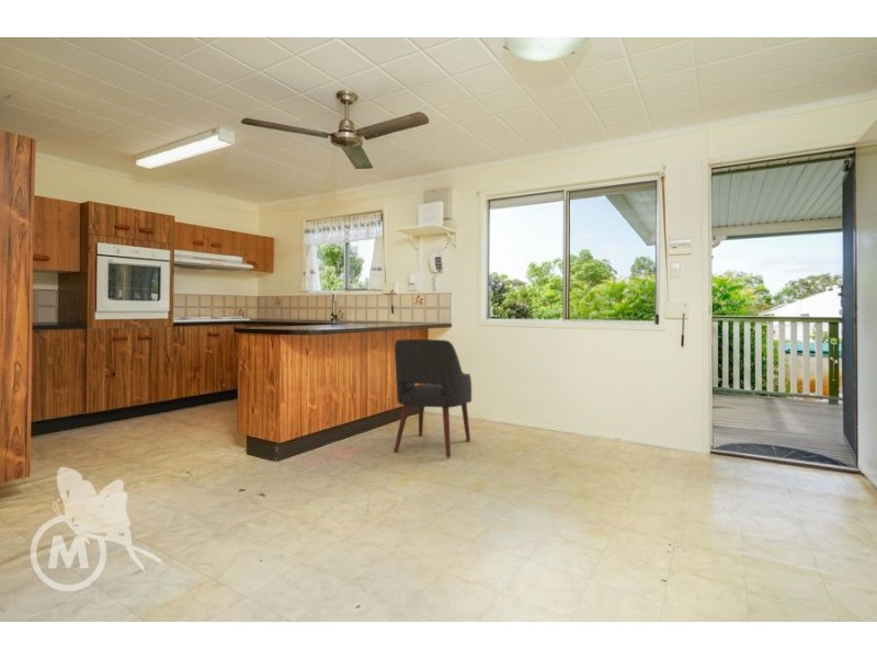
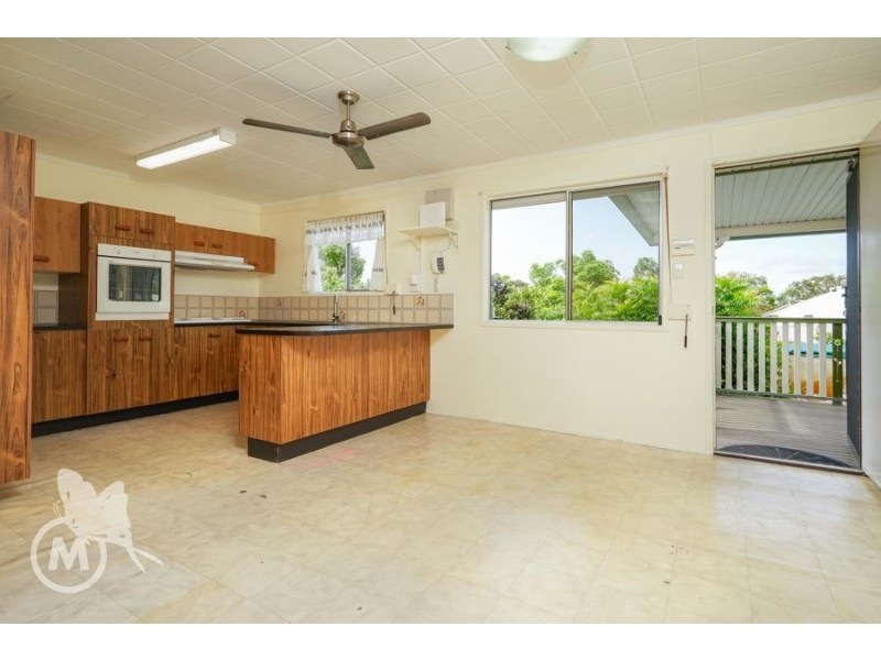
- chair [392,338,472,458]
